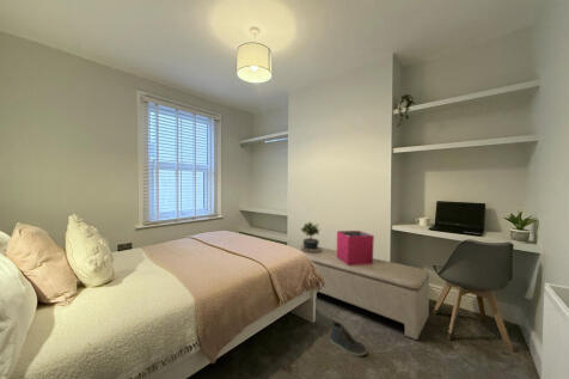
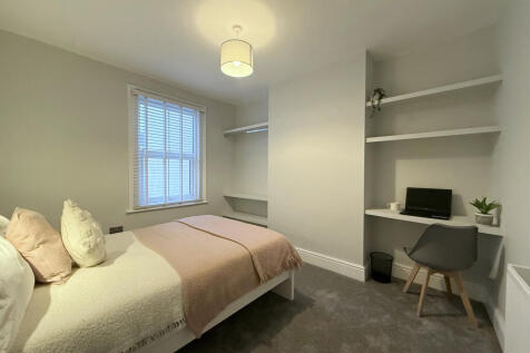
- storage bin [336,230,375,265]
- potted plant [296,221,323,253]
- sneaker [329,322,368,357]
- bench [293,243,430,341]
